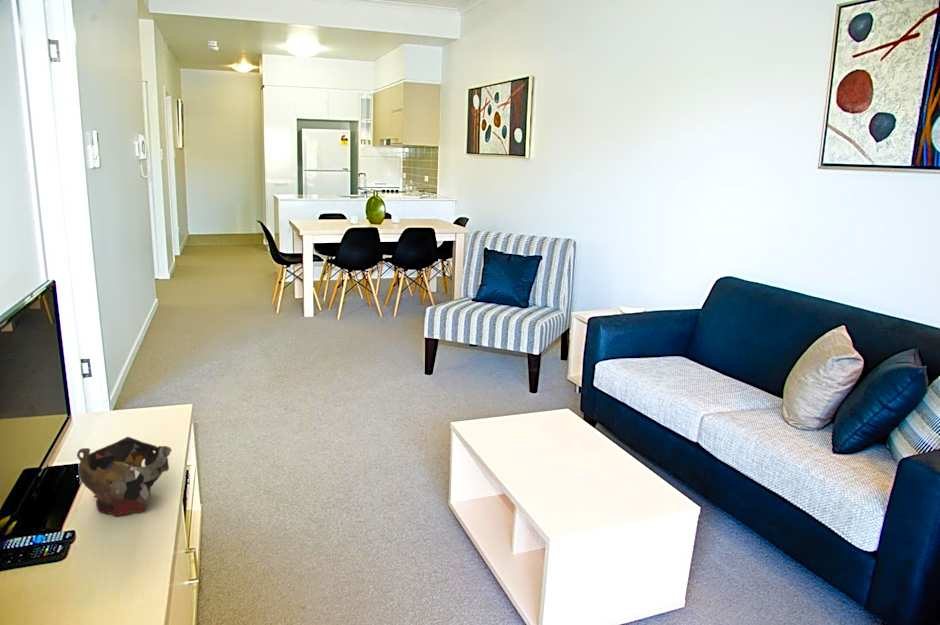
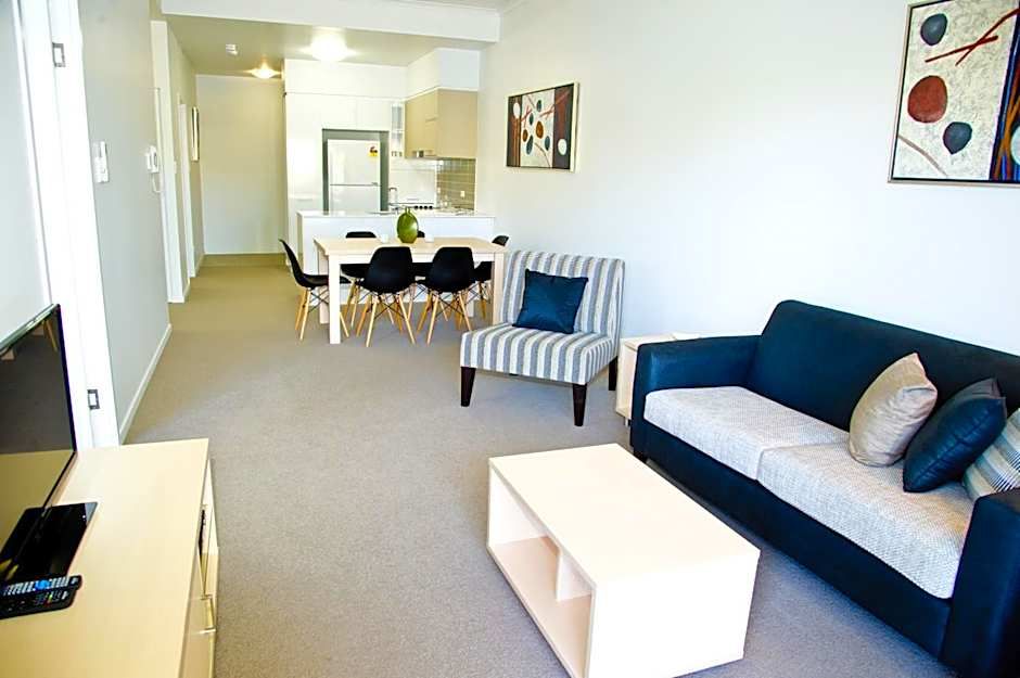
- decorative bowl [76,436,173,517]
